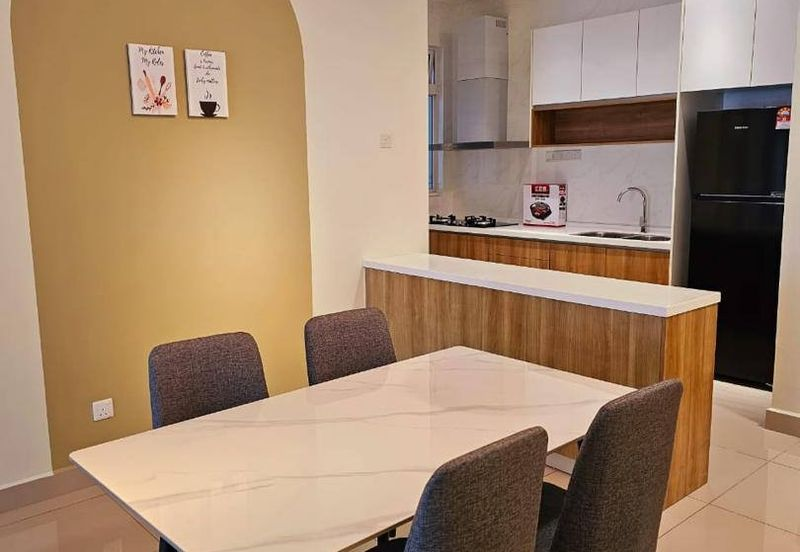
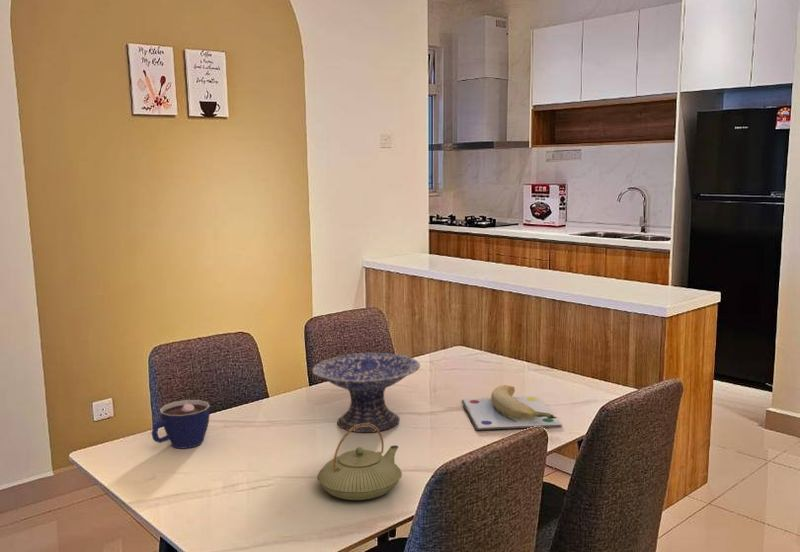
+ cup [150,399,211,450]
+ decorative bowl [311,352,421,433]
+ teapot [317,424,403,501]
+ banana [461,384,563,431]
